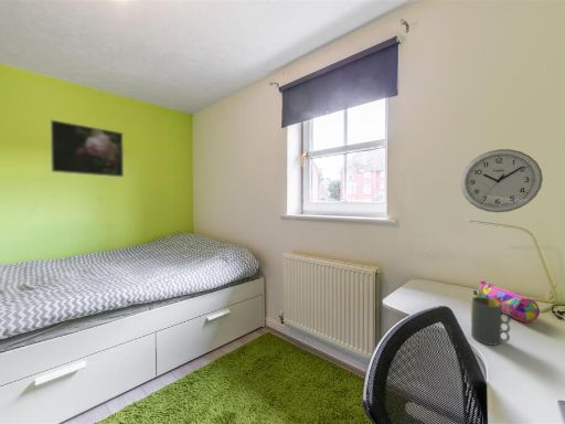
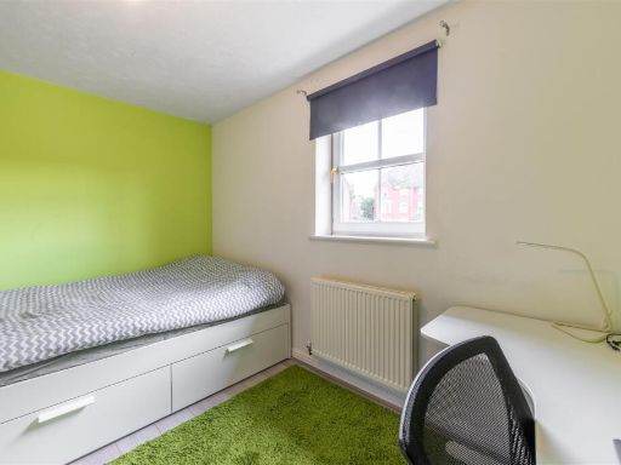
- pencil case [472,279,541,324]
- mug [470,296,511,347]
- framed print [50,118,125,178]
- wall clock [459,148,544,213]
